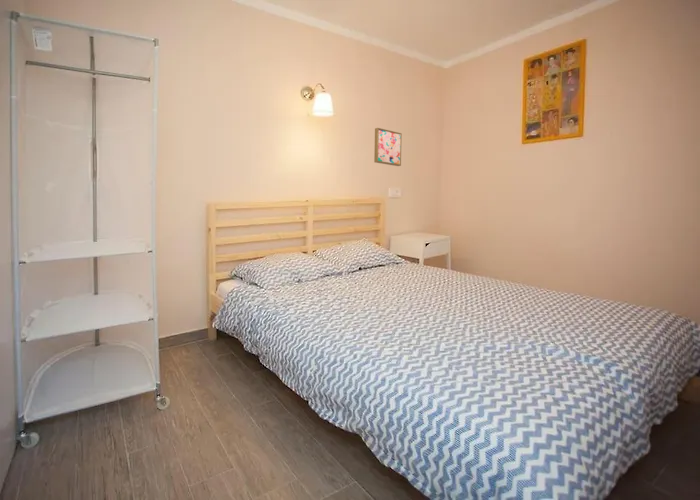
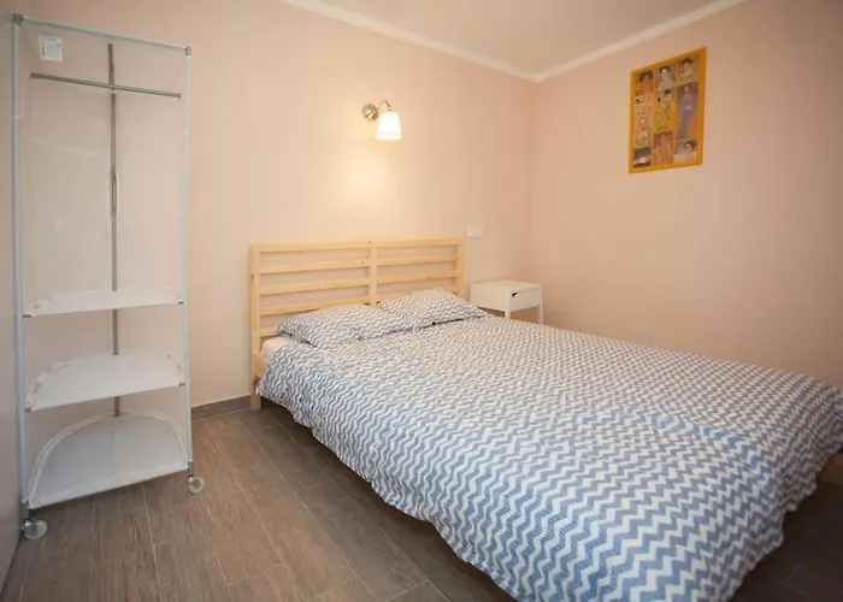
- wall art [373,127,403,167]
